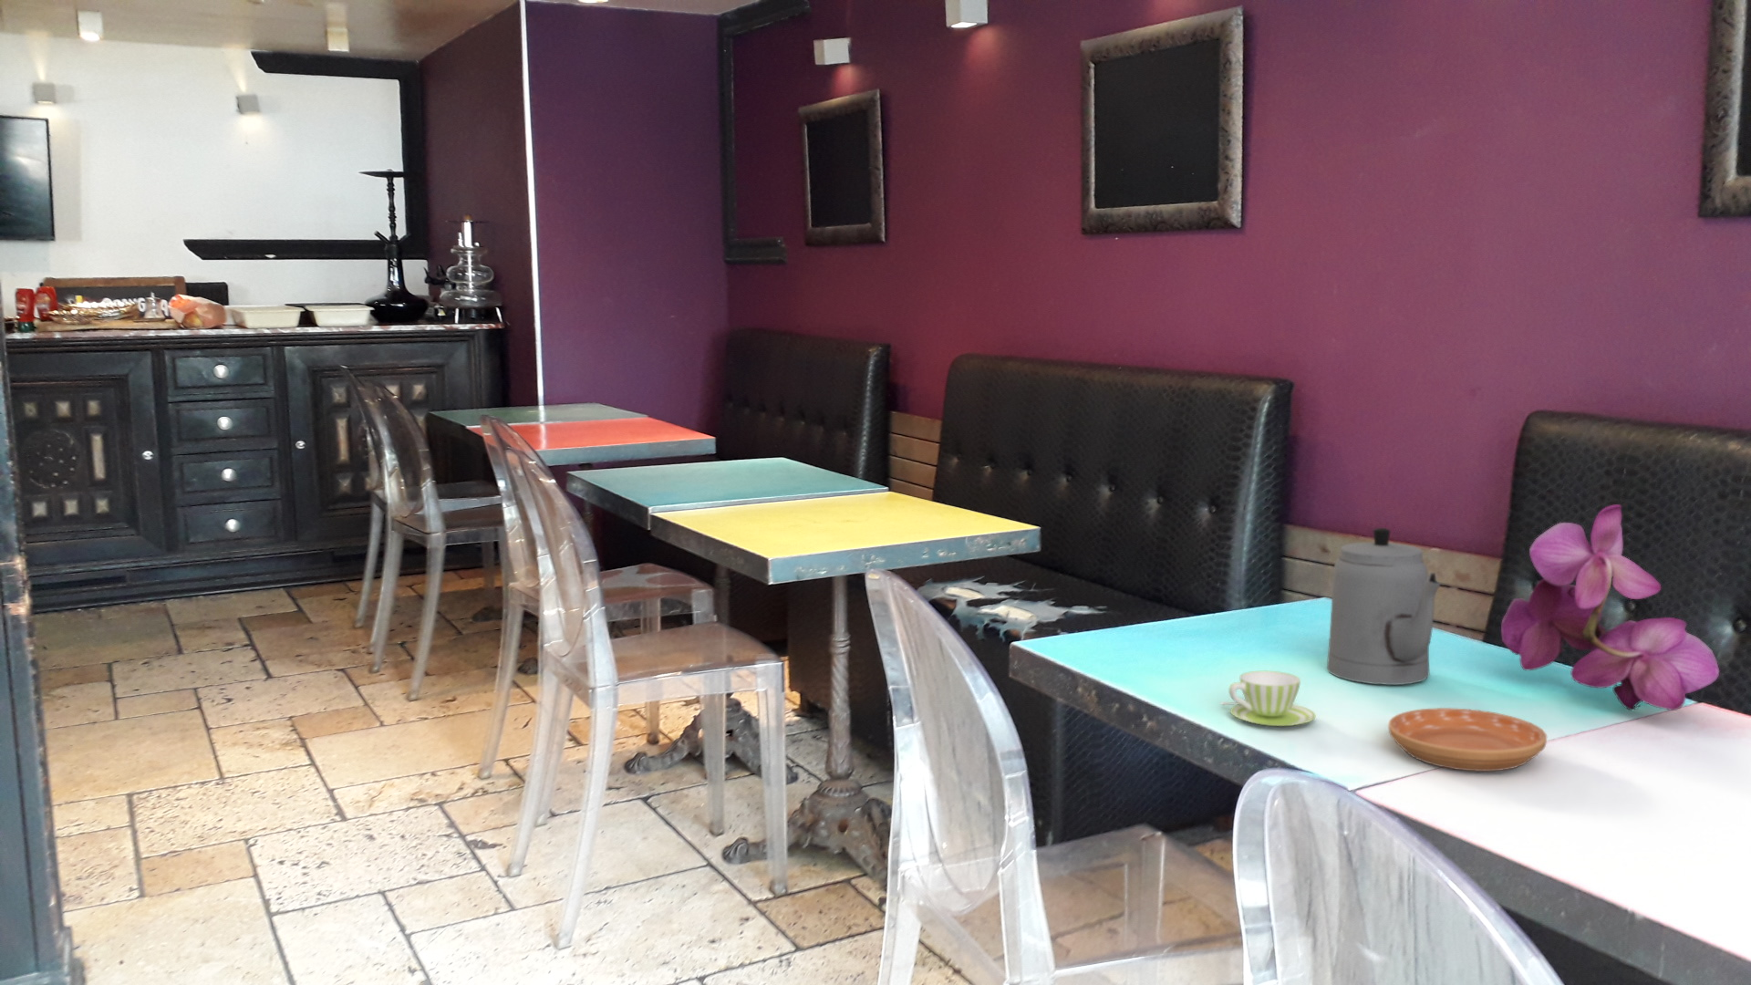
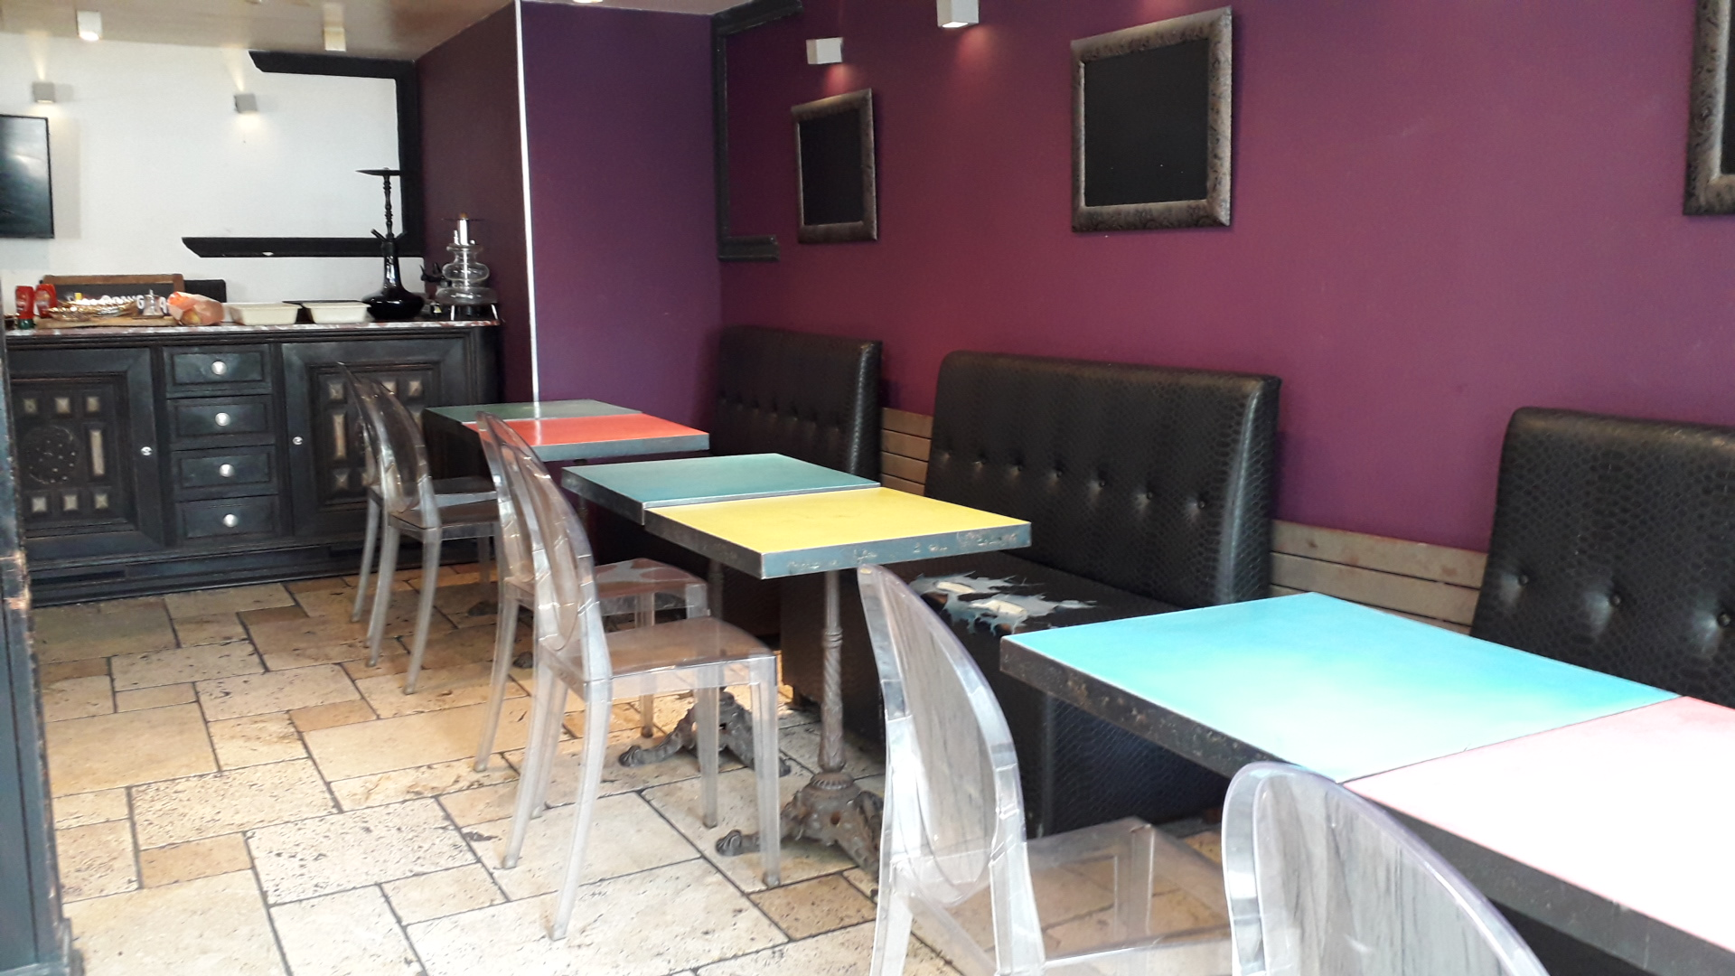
- saucer [1387,707,1548,772]
- teapot [1326,527,1441,686]
- flower [1500,504,1720,711]
- cup [1221,670,1316,726]
